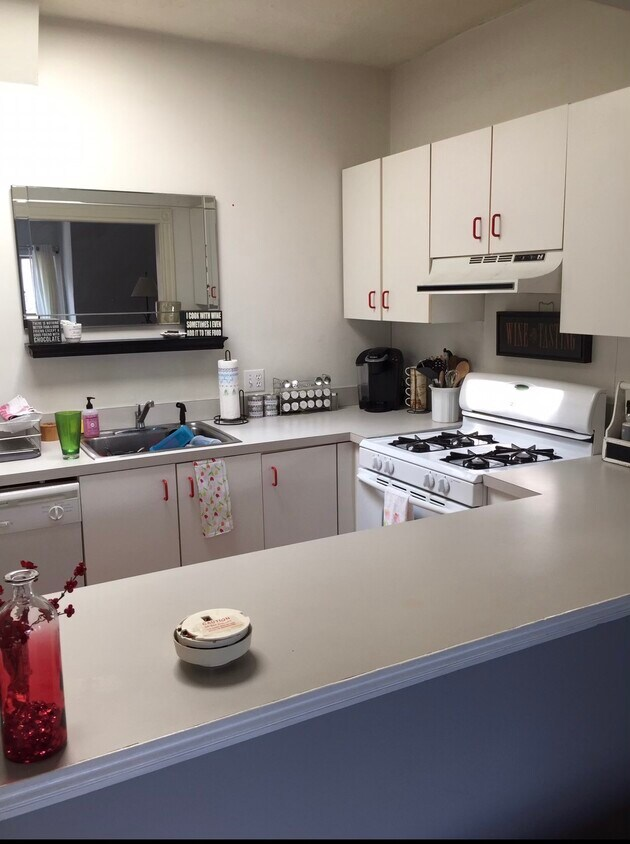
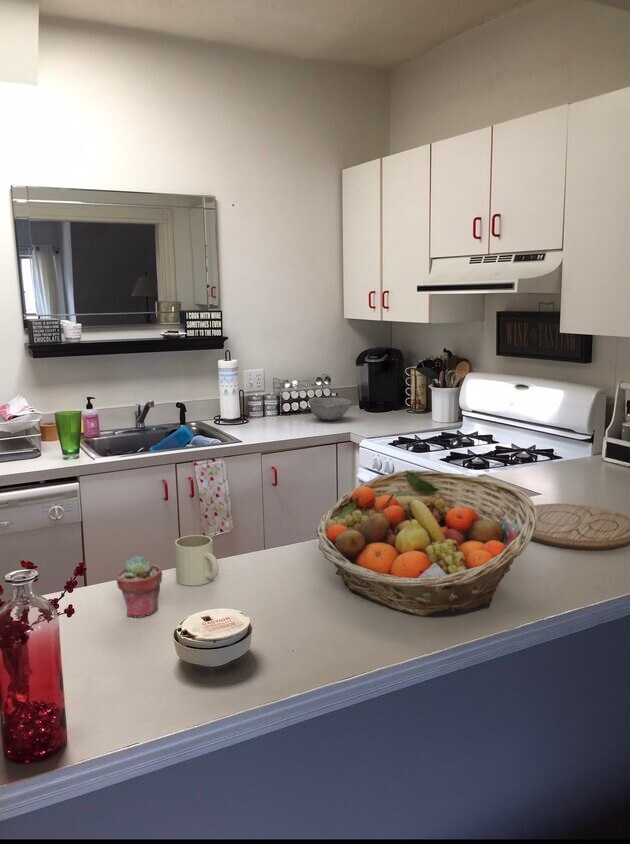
+ cutting board [513,503,630,551]
+ fruit basket [315,469,538,617]
+ mug [174,534,220,587]
+ bowl [308,397,352,421]
+ potted succulent [115,555,163,618]
